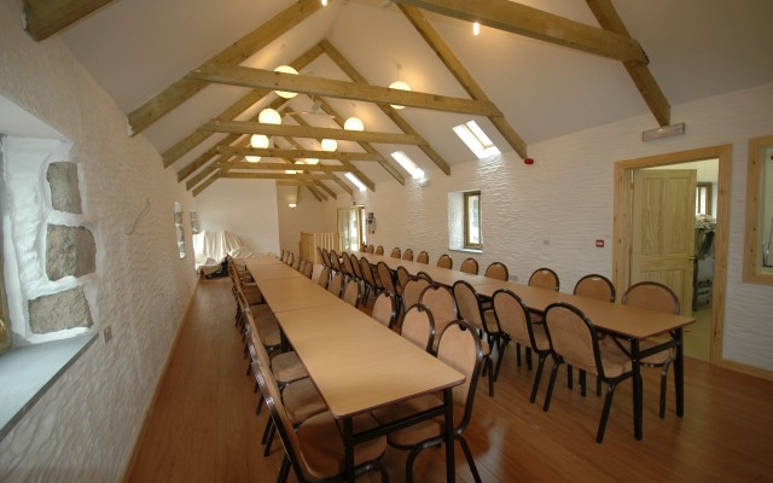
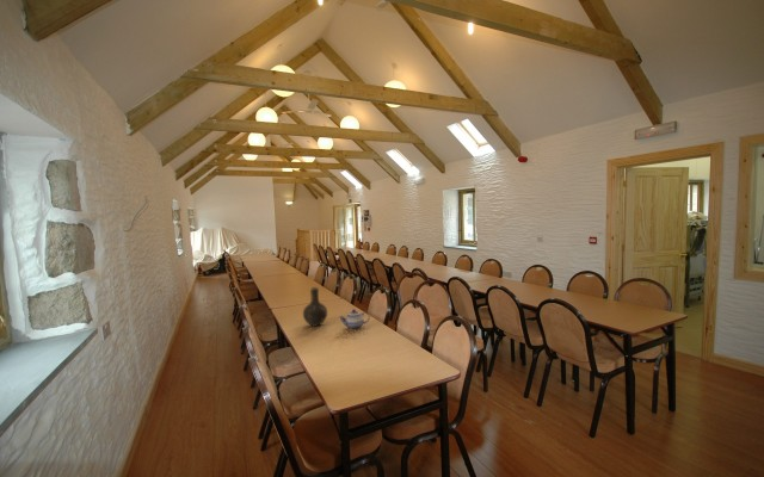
+ vase [302,286,328,327]
+ teapot [339,308,371,330]
